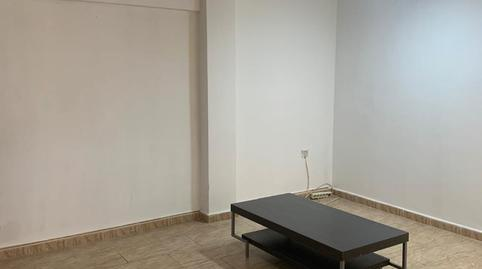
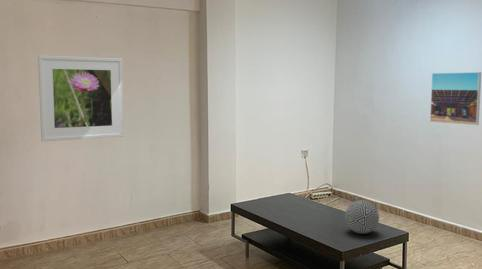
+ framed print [429,71,482,126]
+ decorative ball [344,199,380,235]
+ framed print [37,54,125,142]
